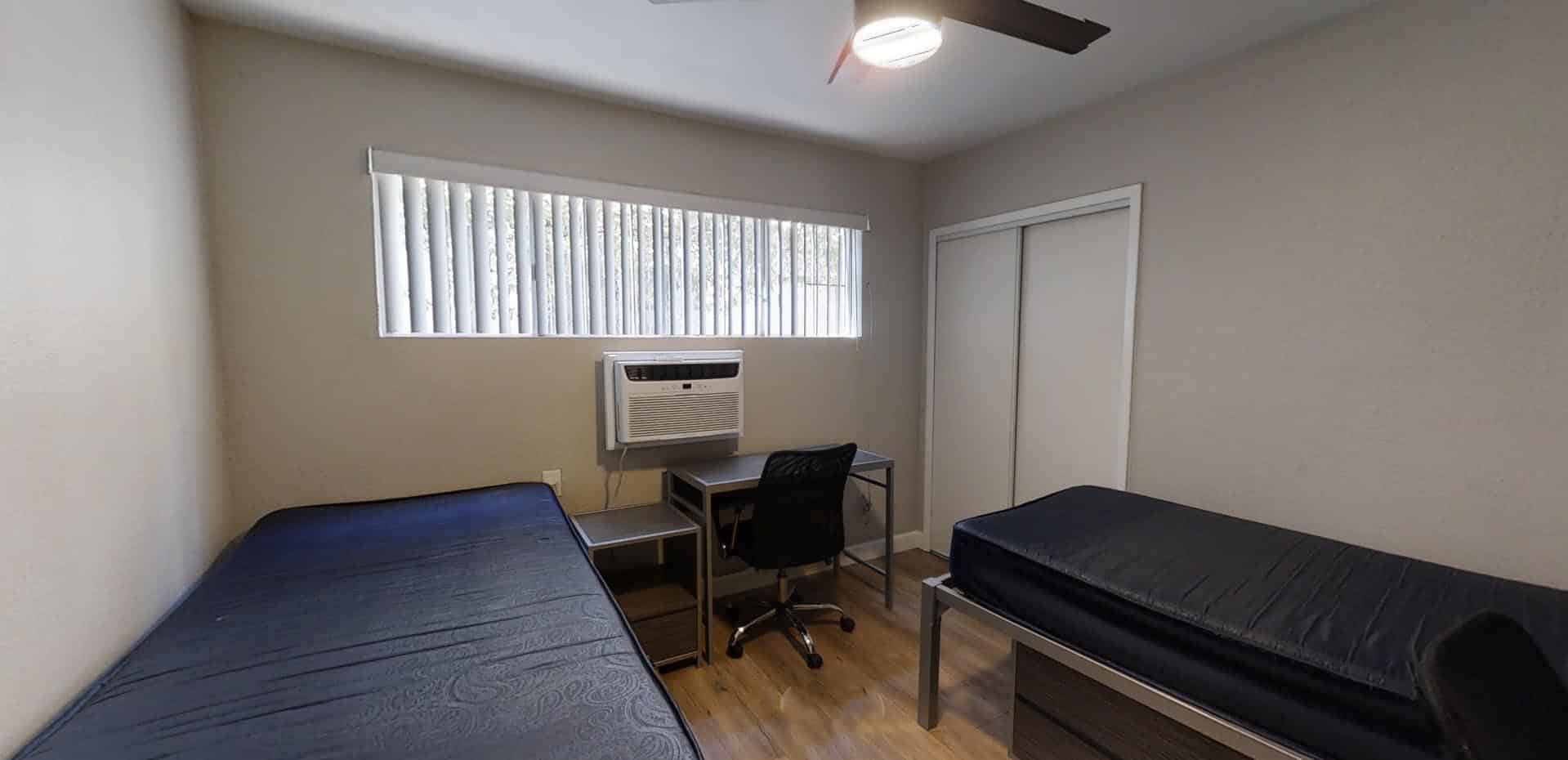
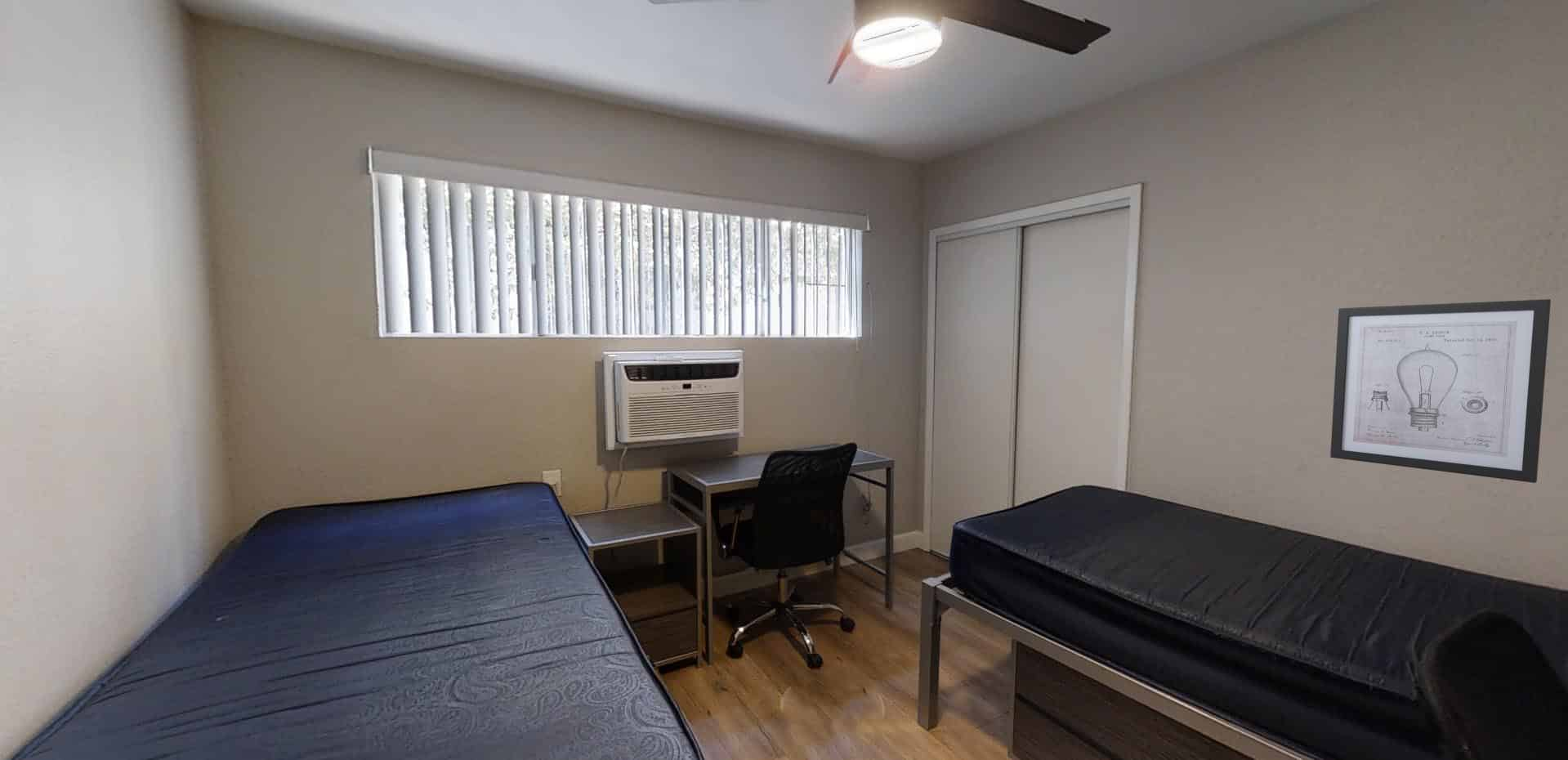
+ wall art [1329,298,1552,484]
